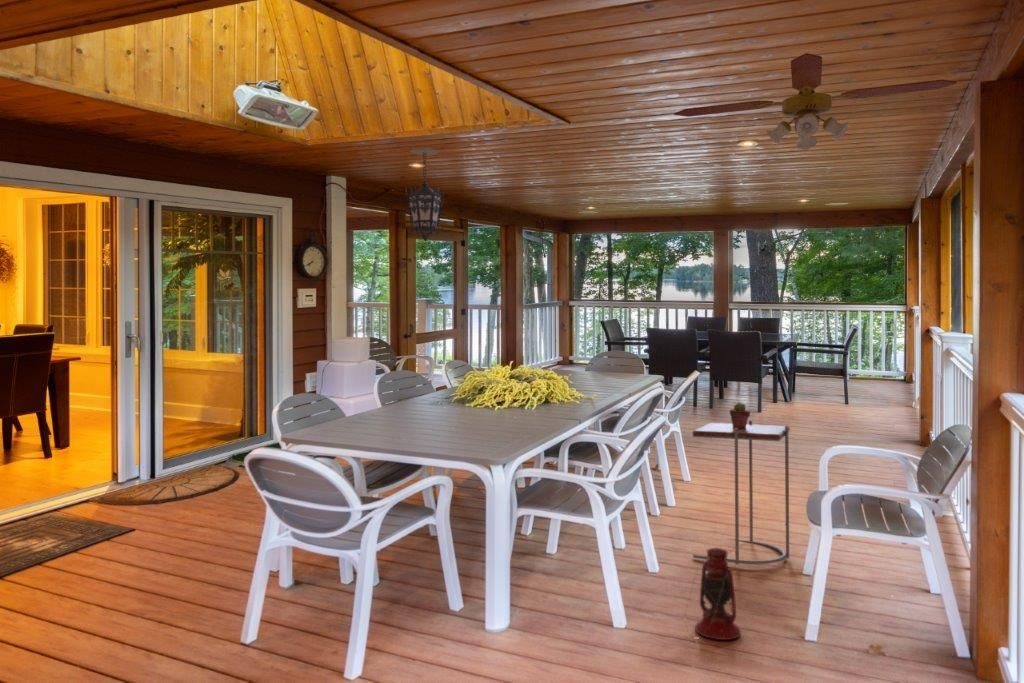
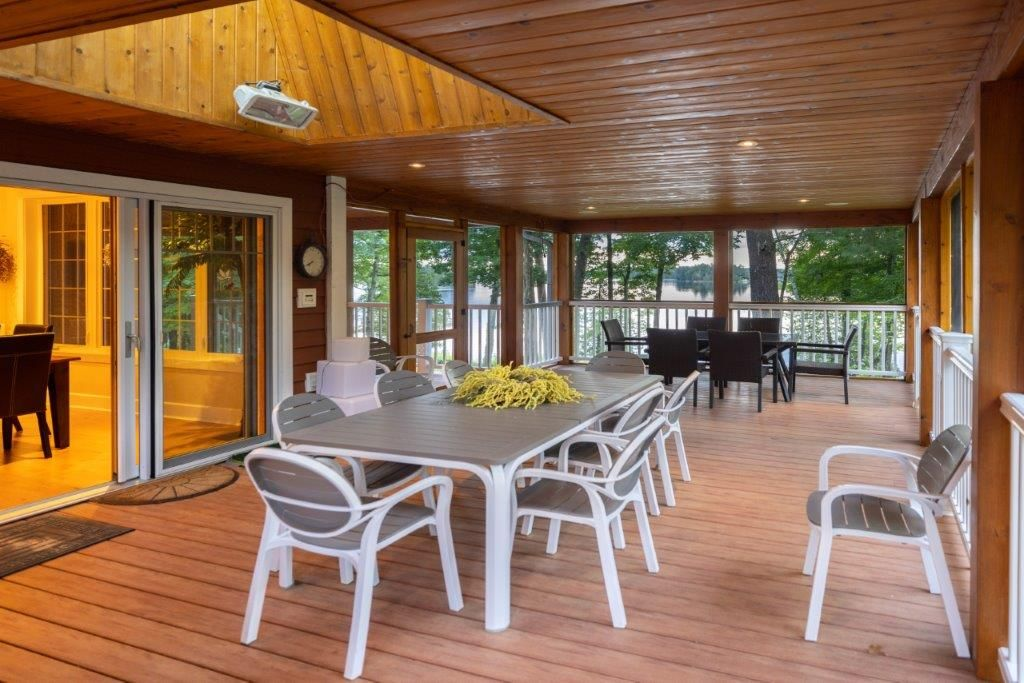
- hanging lantern [404,147,445,243]
- side table [692,419,791,565]
- potted succulent [729,402,751,429]
- lantern [684,547,742,641]
- ceiling fan [673,52,958,151]
